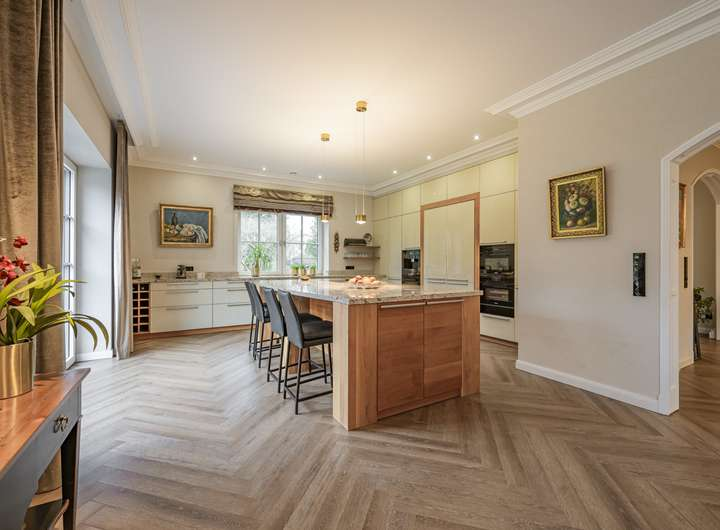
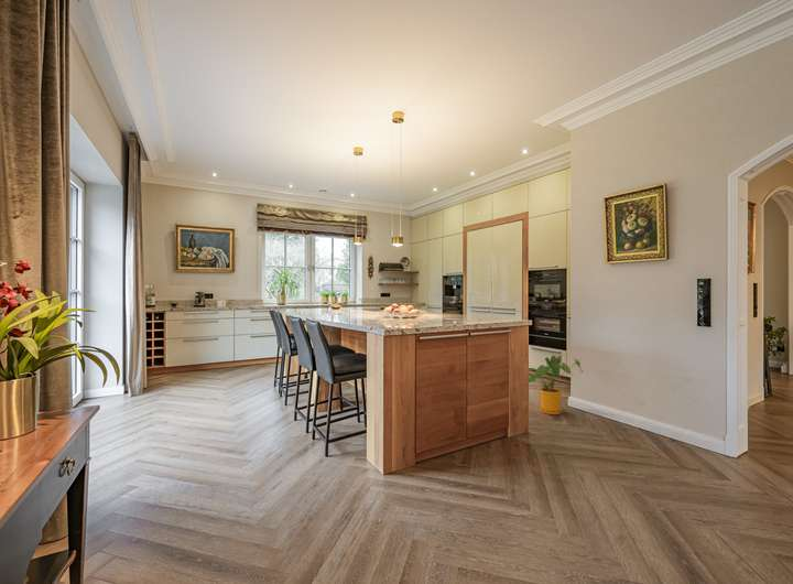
+ house plant [528,354,584,415]
